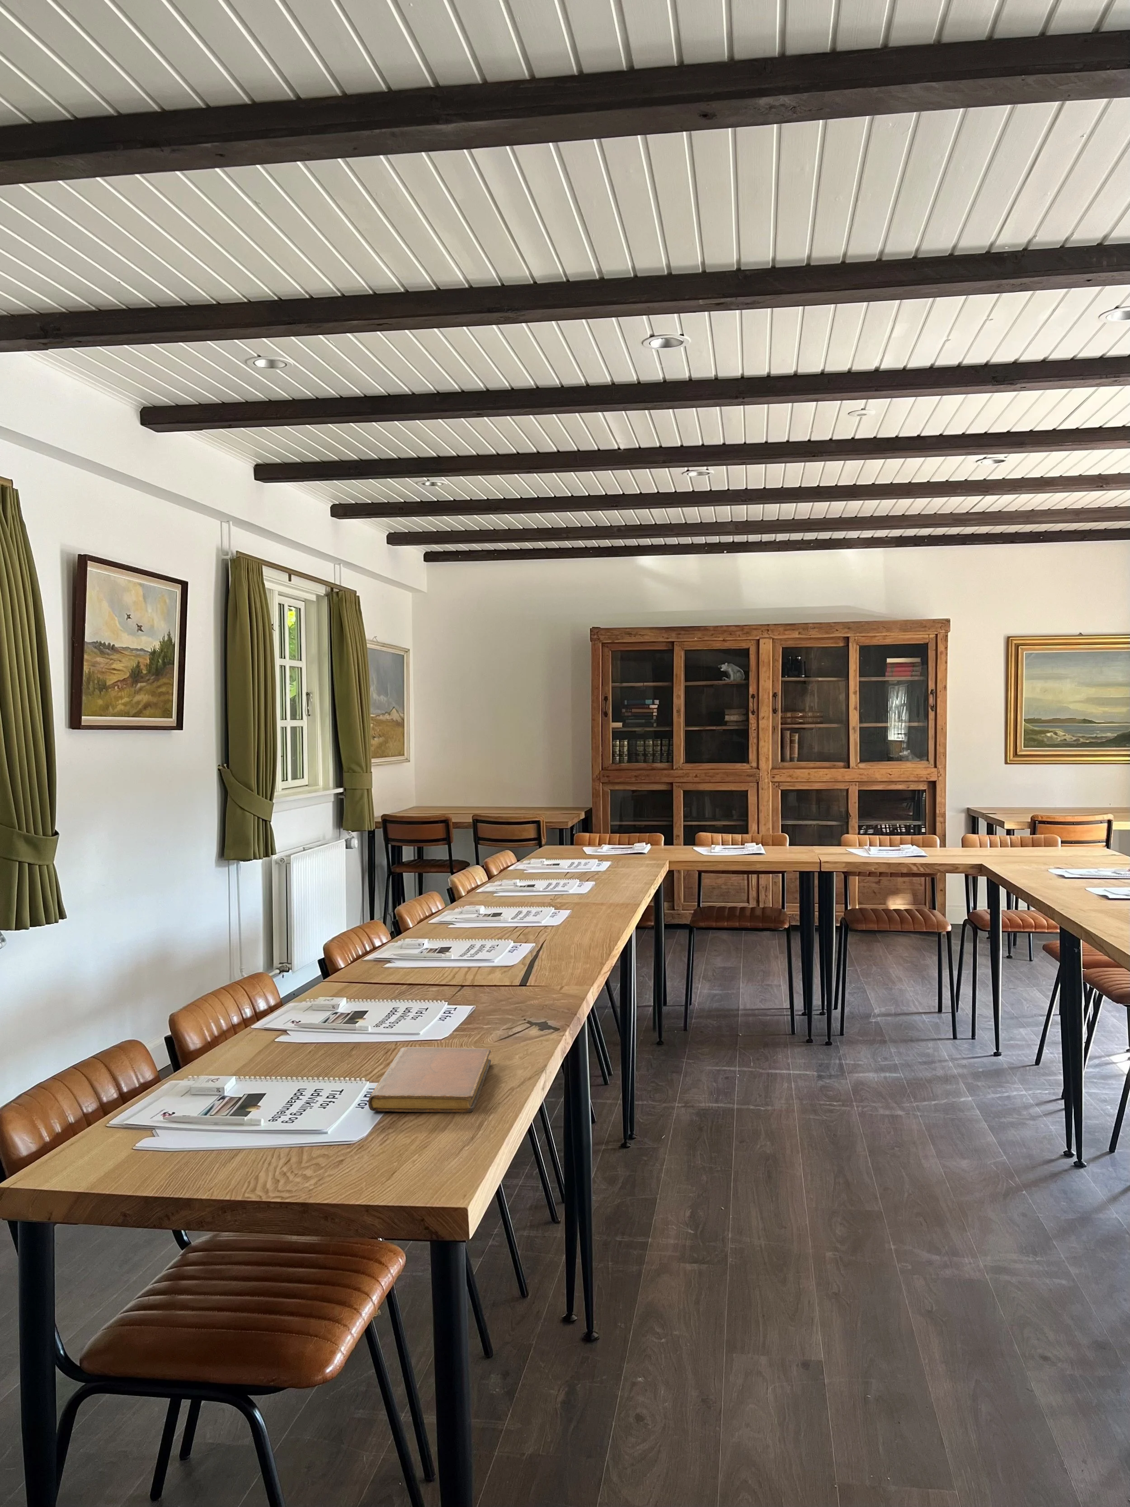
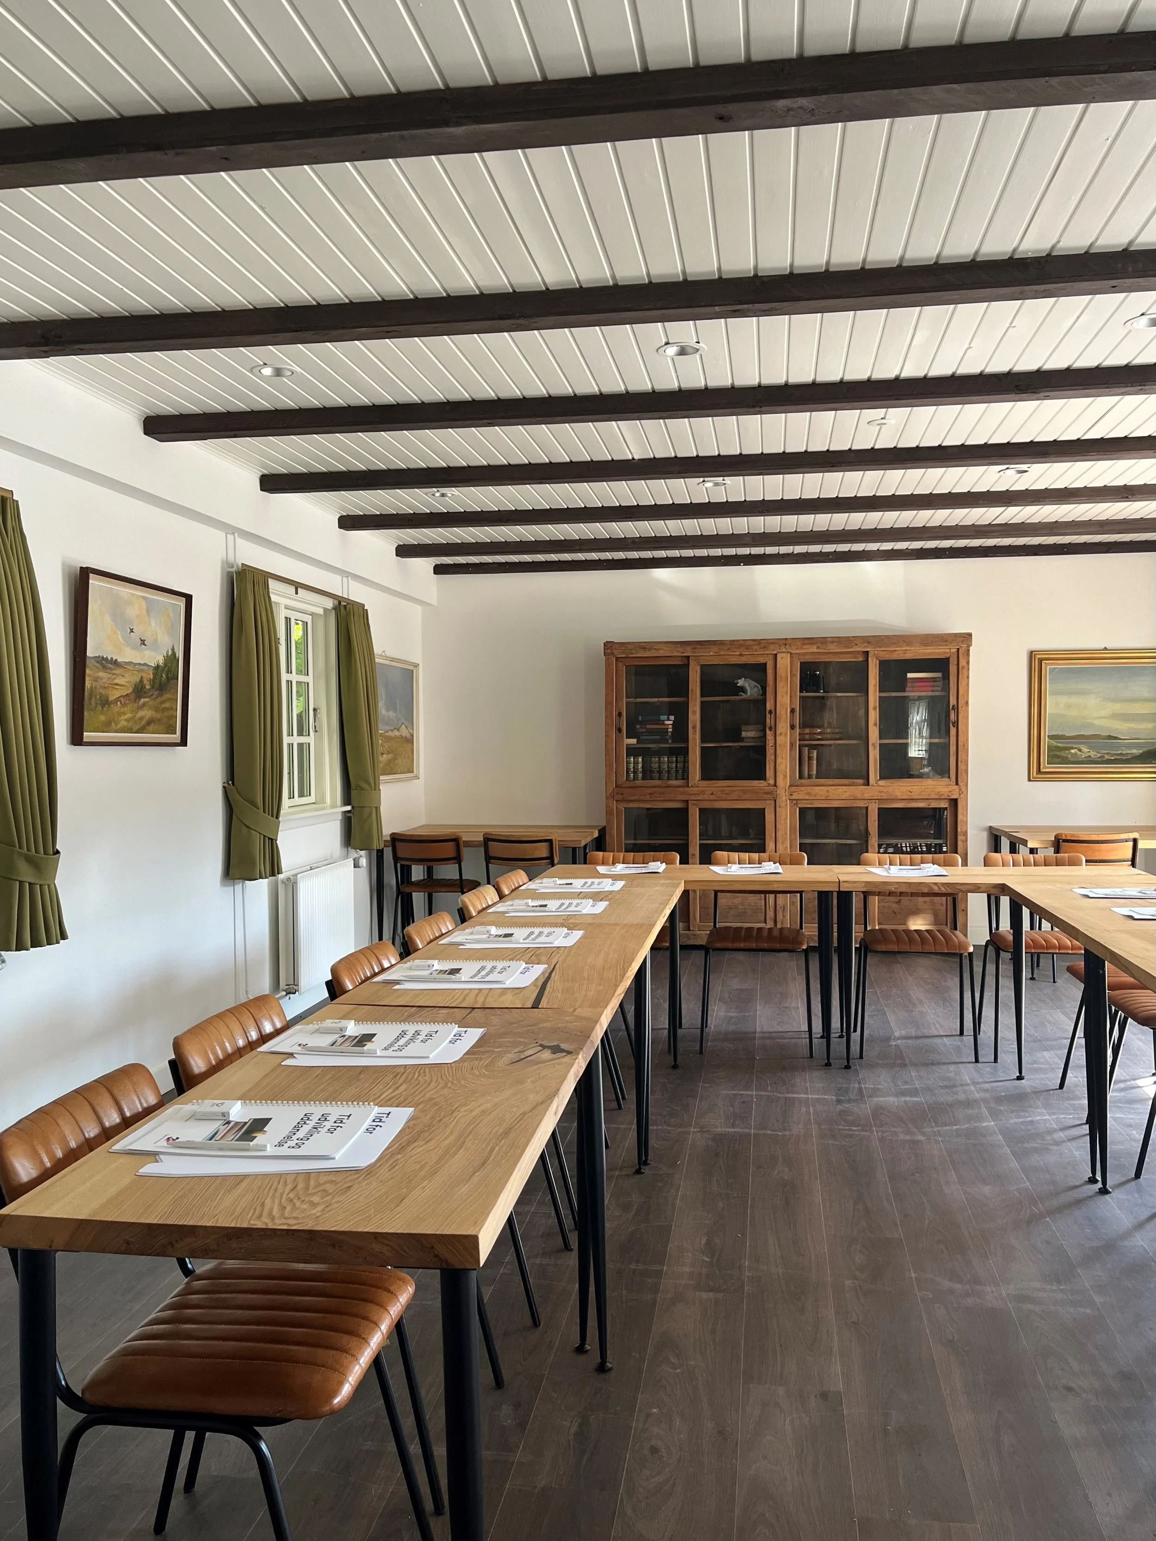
- notebook [368,1046,491,1113]
